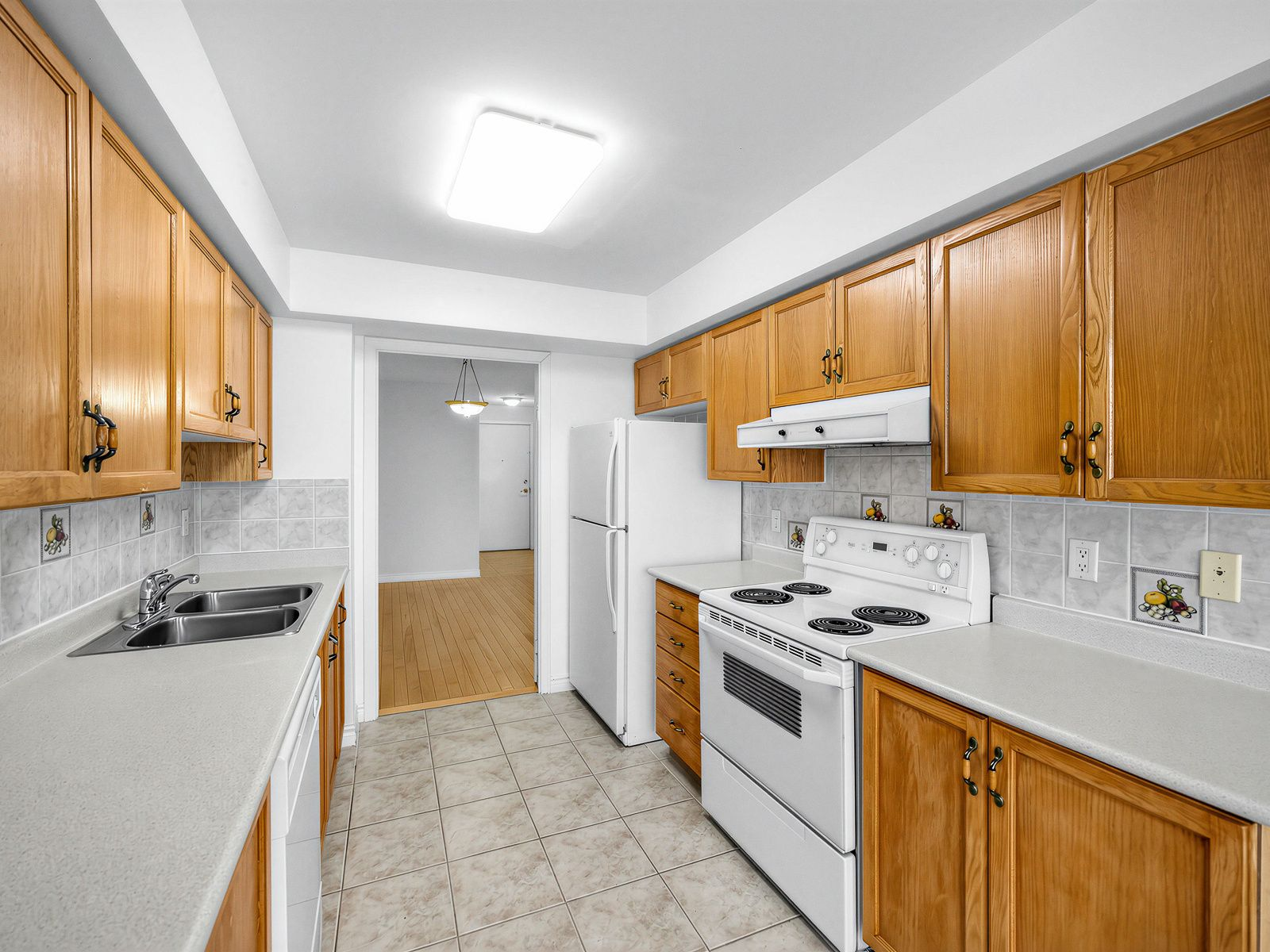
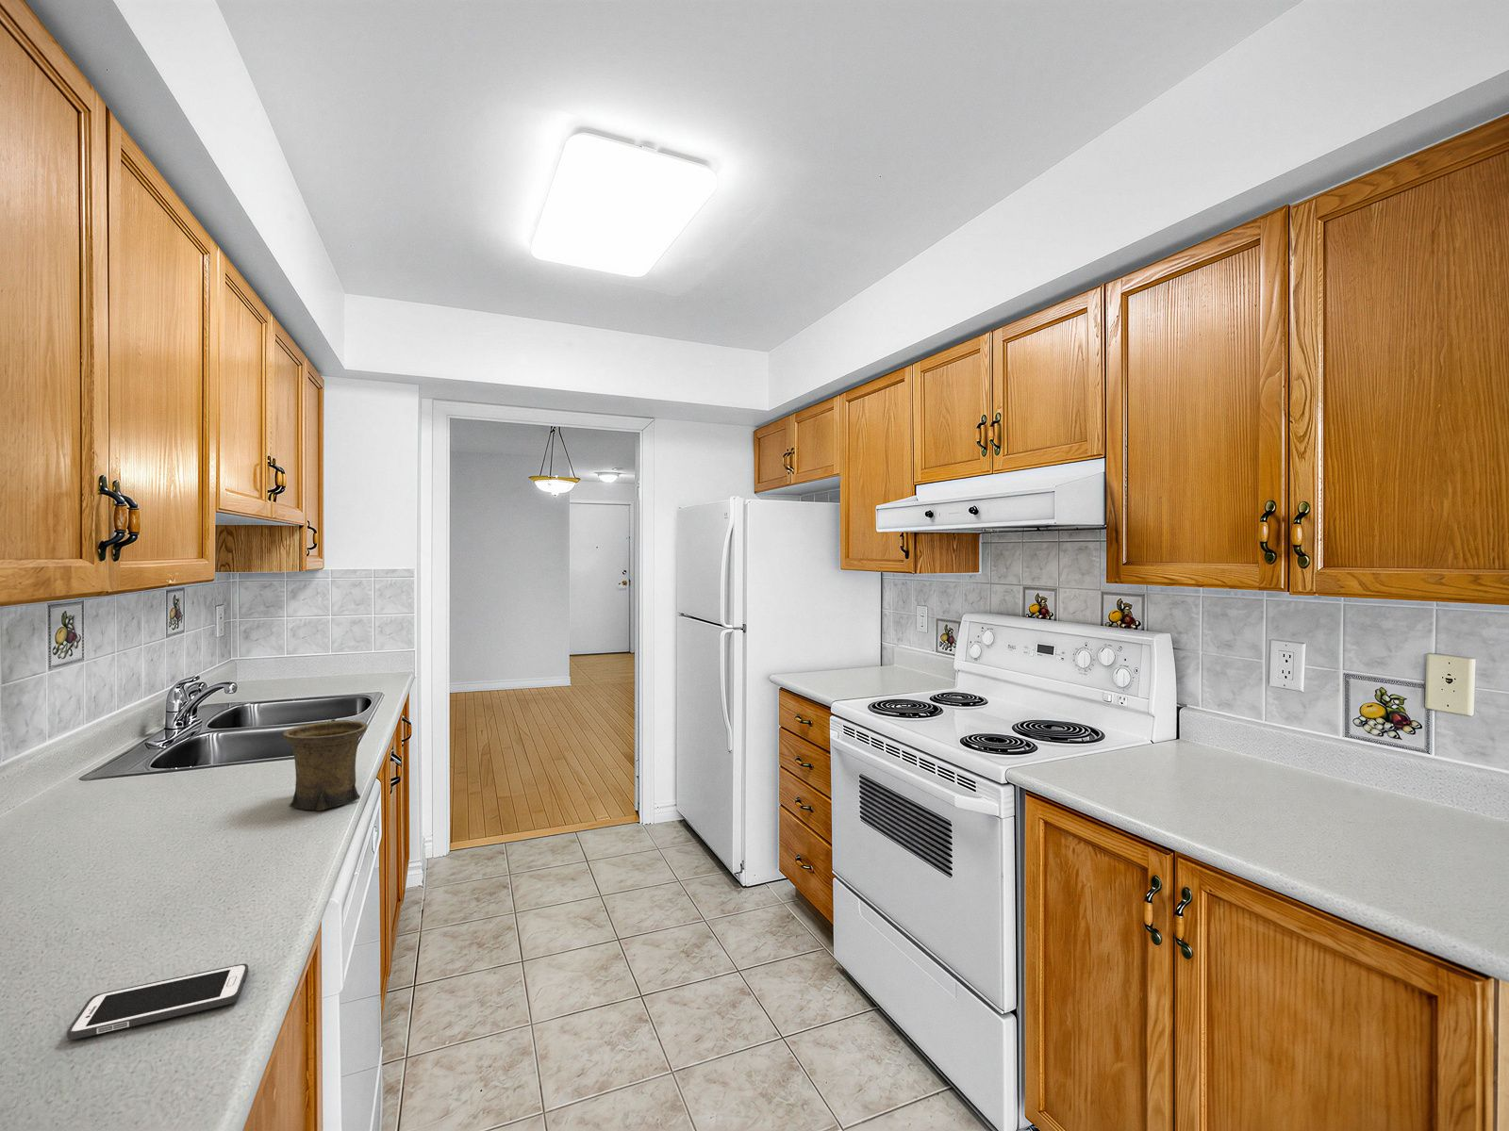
+ mug [282,720,368,810]
+ cell phone [67,963,250,1041]
